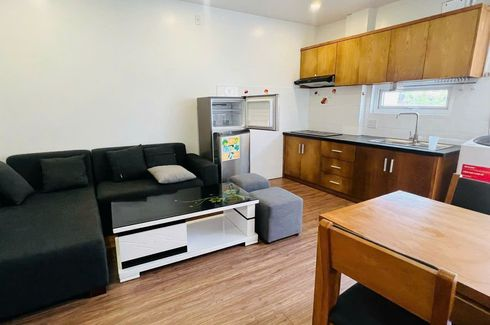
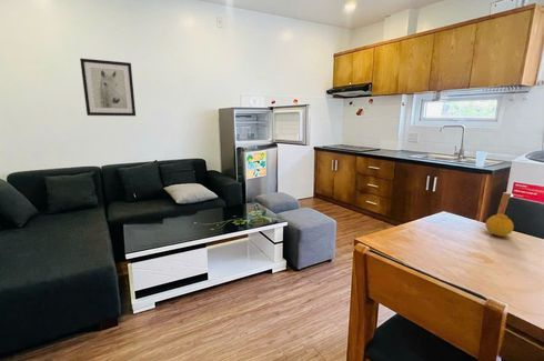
+ wall art [79,58,137,117]
+ fruit [484,212,515,238]
